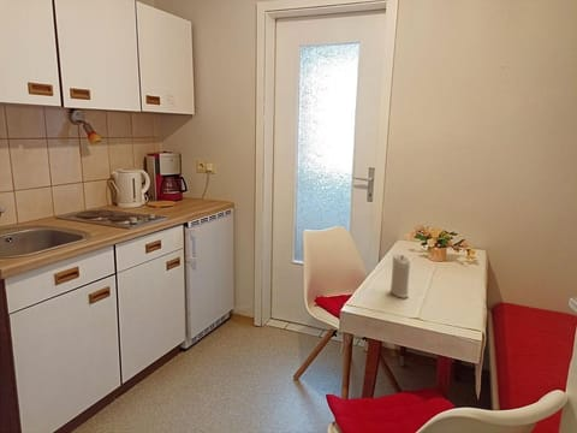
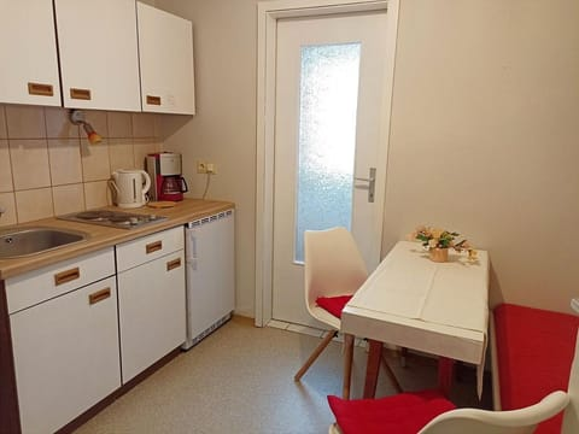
- candle [389,254,412,299]
